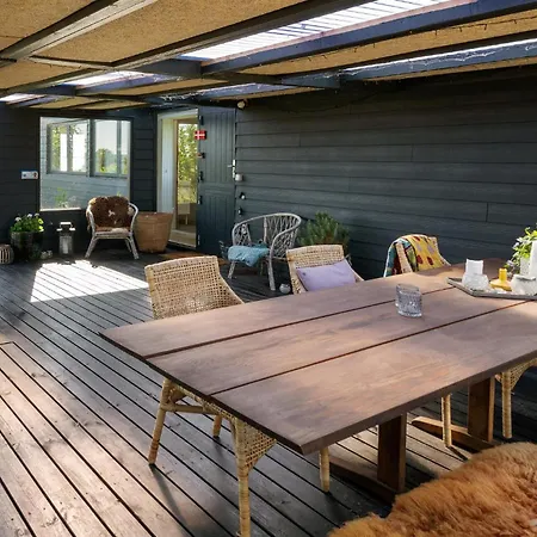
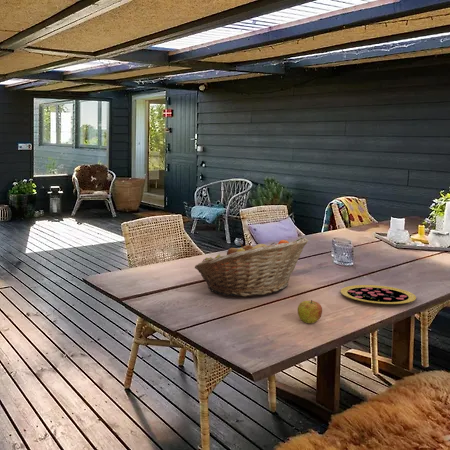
+ apple [297,299,323,324]
+ pizza [340,284,417,305]
+ fruit basket [194,236,309,297]
